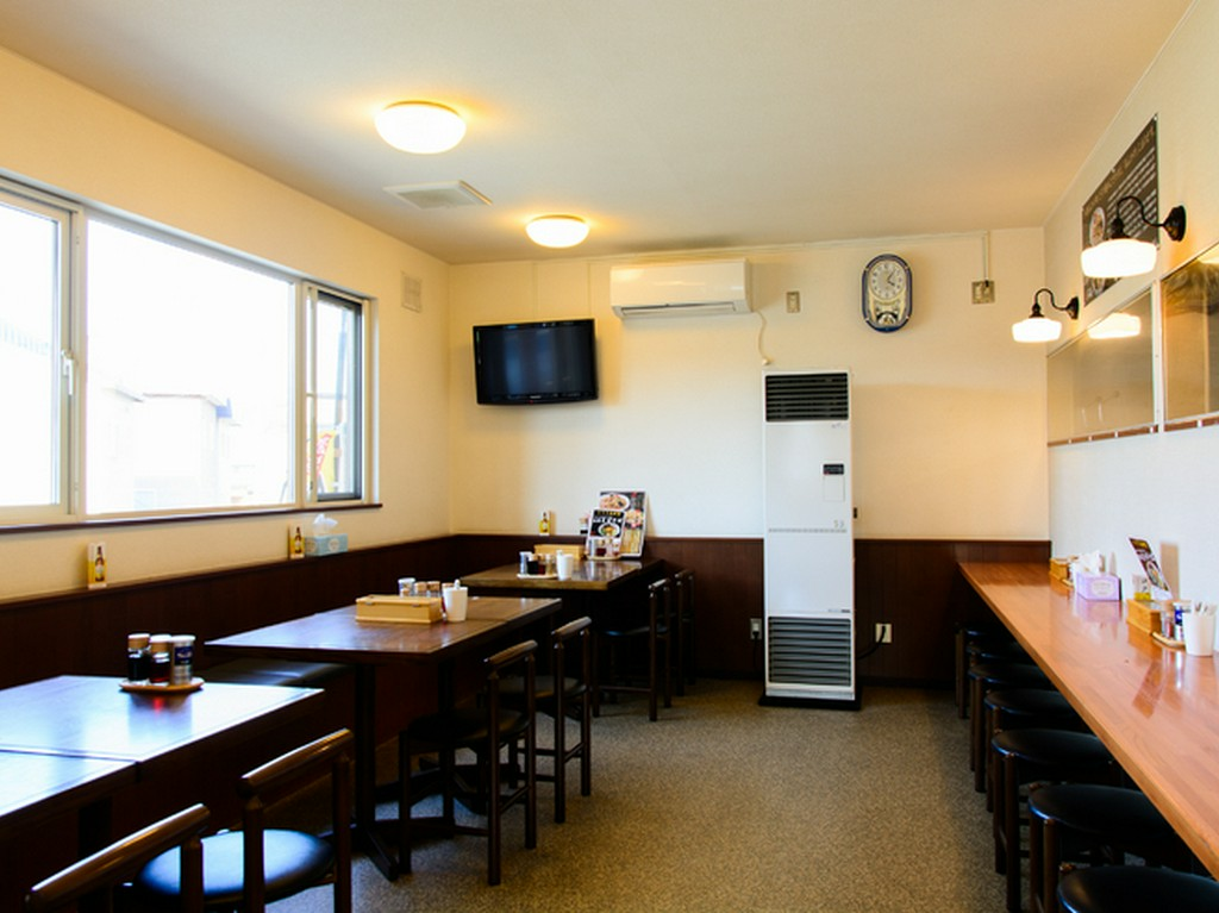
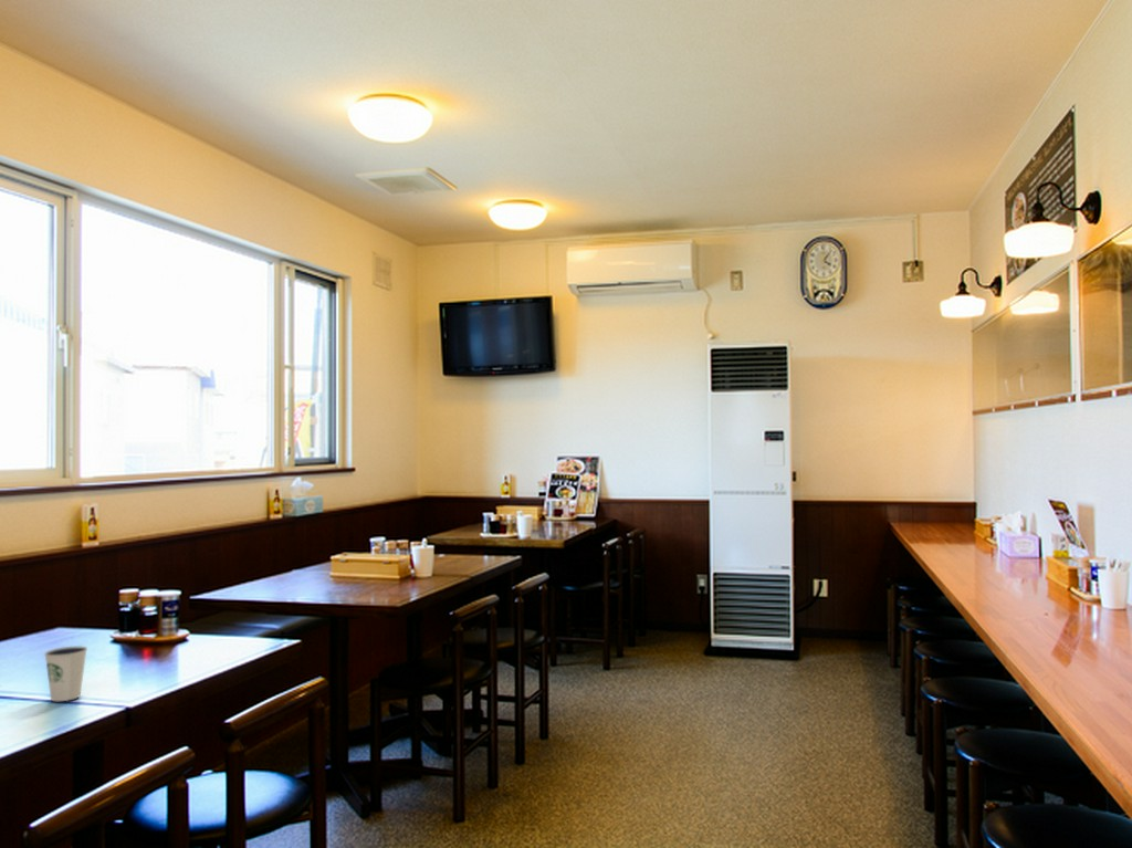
+ dixie cup [43,646,88,702]
